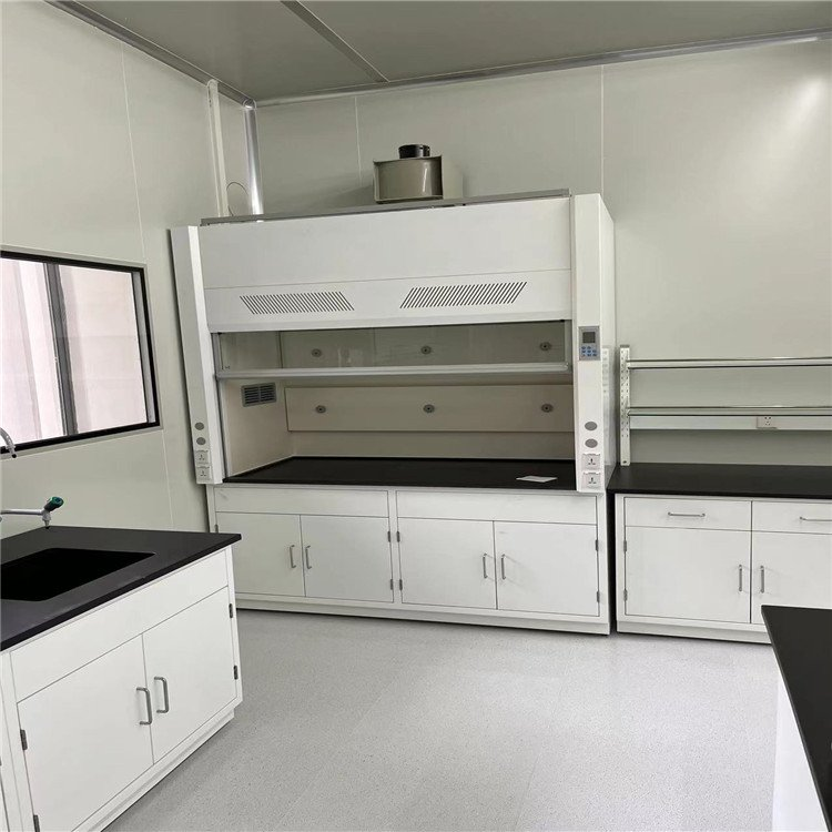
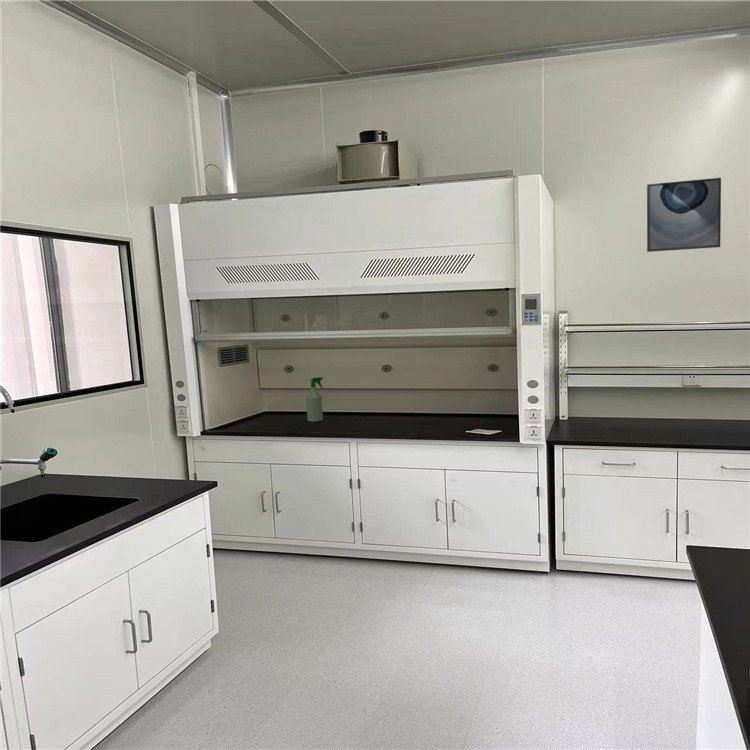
+ spray bottle [305,376,324,423]
+ wall art [646,177,722,253]
